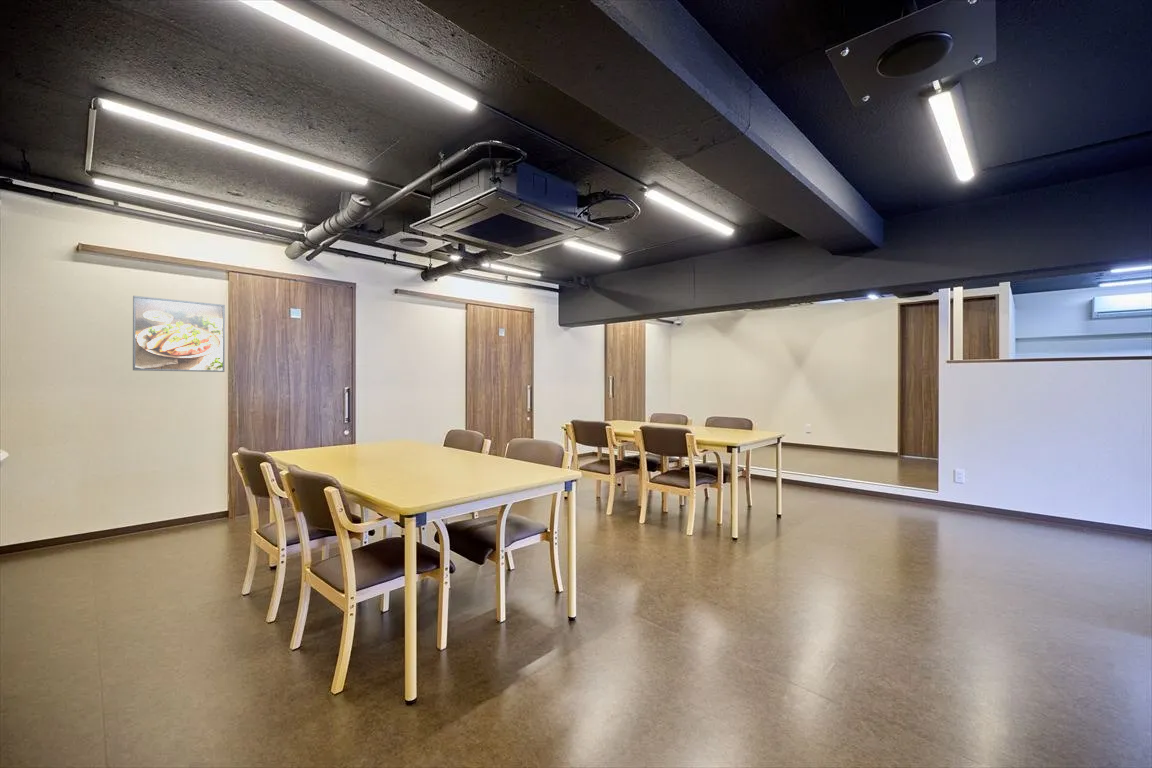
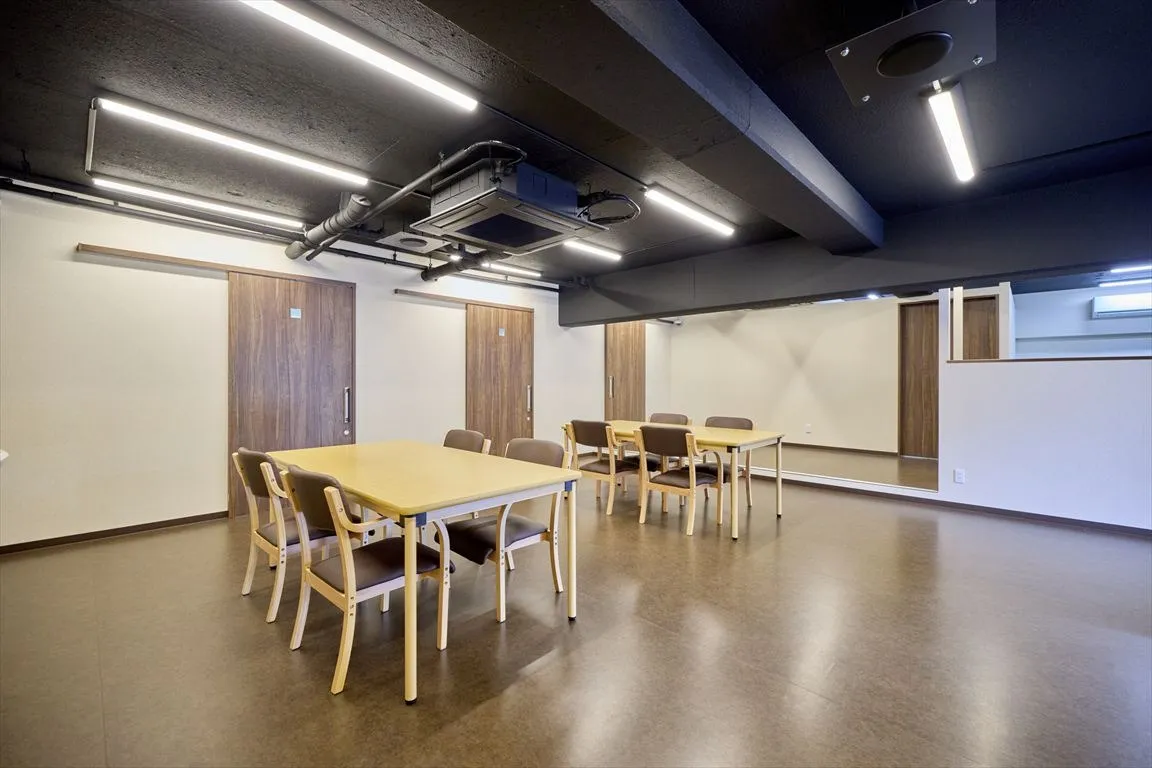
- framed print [132,295,226,373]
